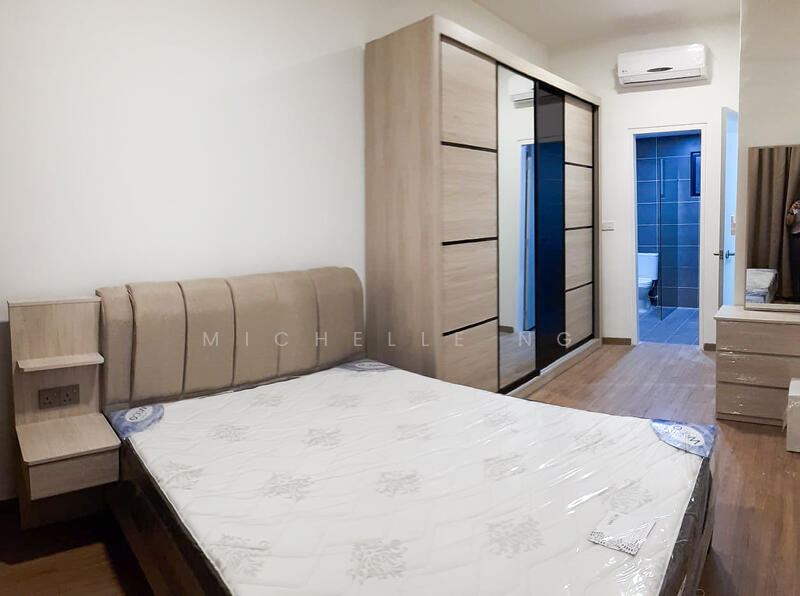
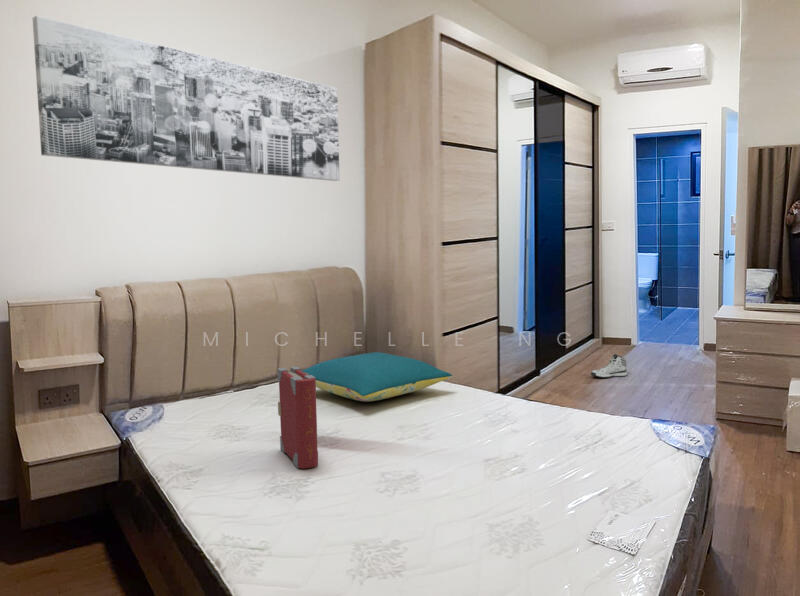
+ sneaker [590,353,628,379]
+ book [276,365,319,470]
+ wall art [32,15,340,182]
+ pillow [301,351,453,403]
